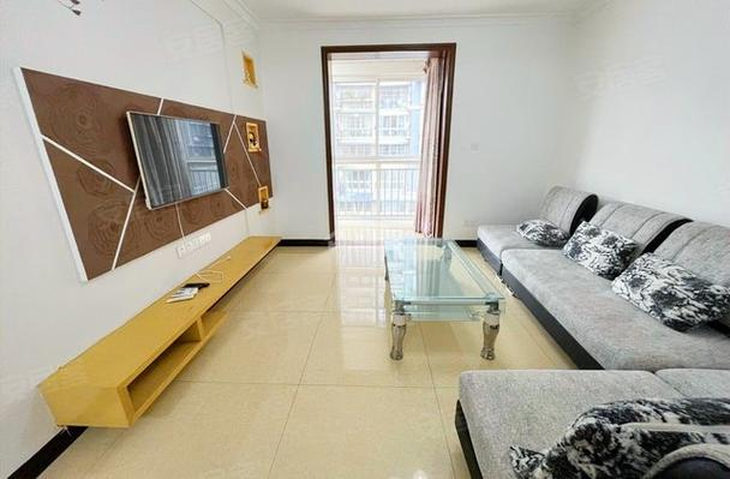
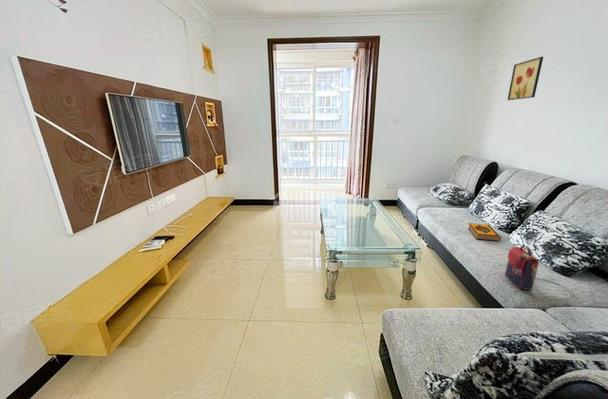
+ hardback book [467,222,502,242]
+ wall art [506,56,544,101]
+ handbag [504,245,574,300]
